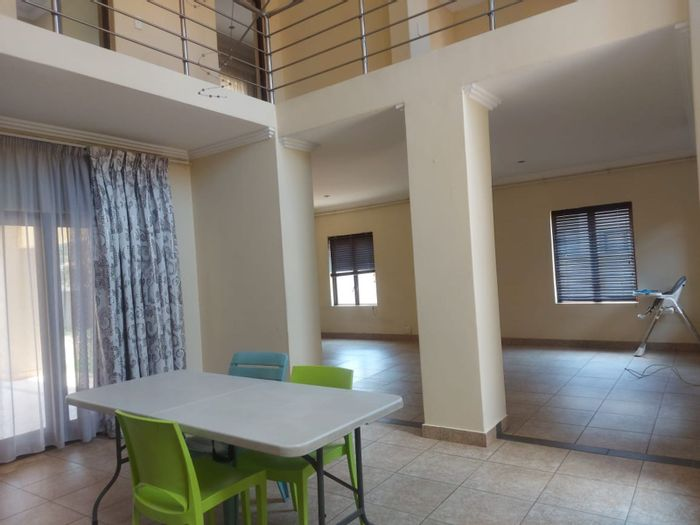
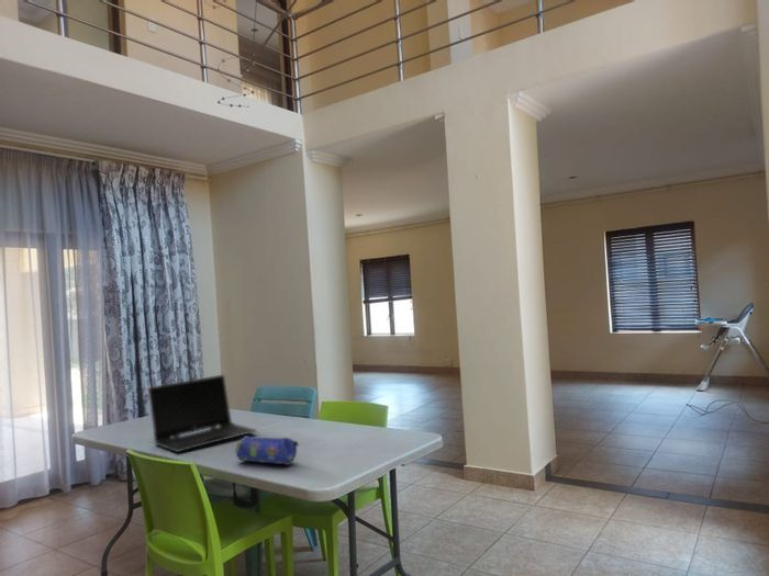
+ pencil case [235,434,300,466]
+ laptop computer [146,373,258,453]
